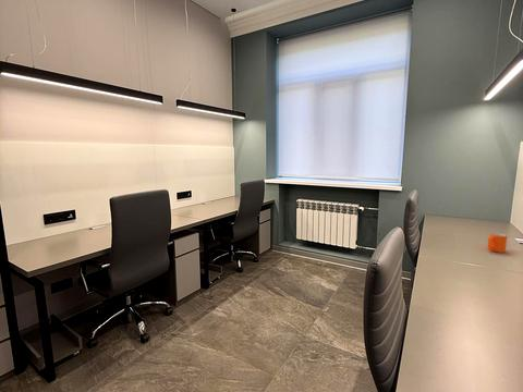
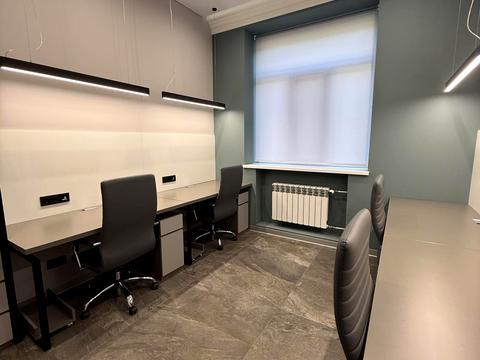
- mug [486,232,508,254]
